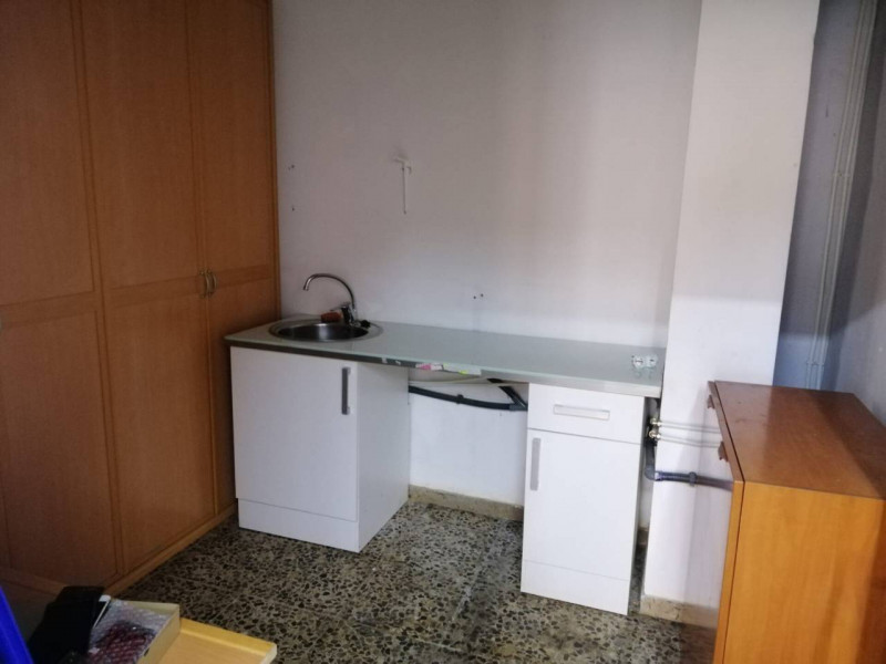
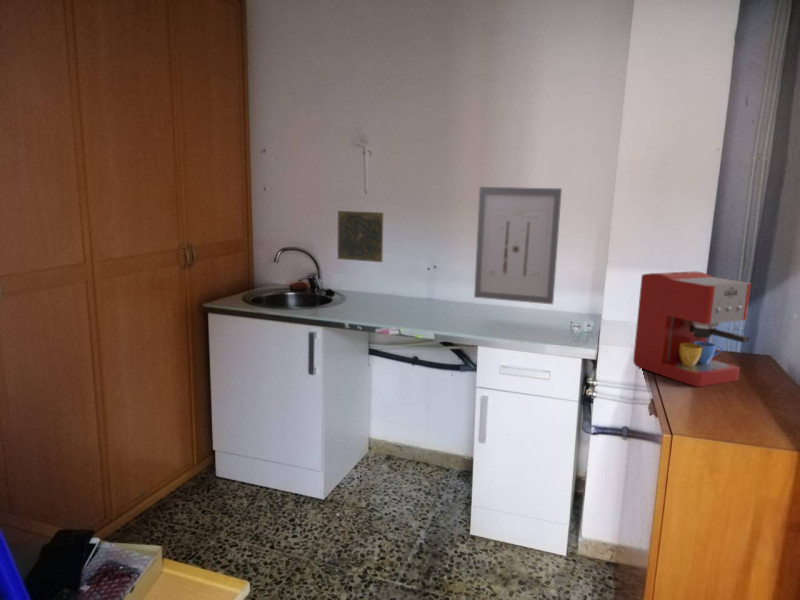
+ wall art [473,186,563,305]
+ decorative tile [337,210,384,263]
+ coffee maker [632,270,752,388]
